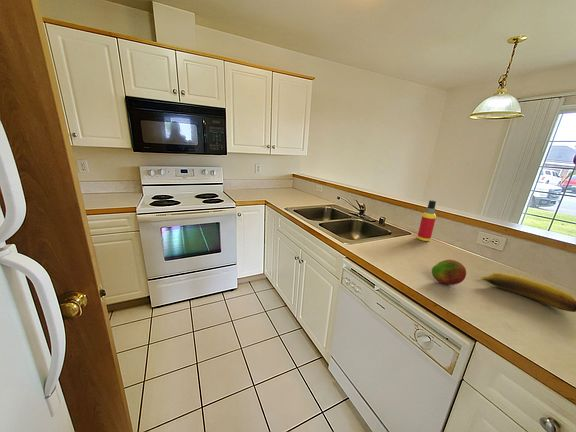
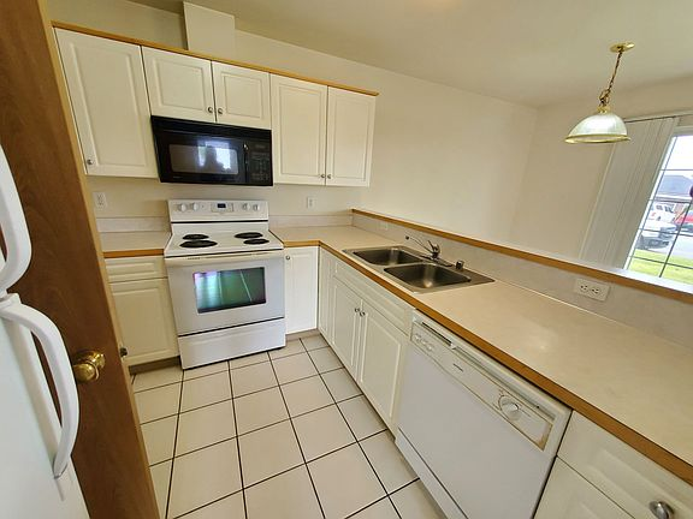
- banana [479,272,576,313]
- spray bottle [416,199,437,242]
- fruit [431,259,467,286]
